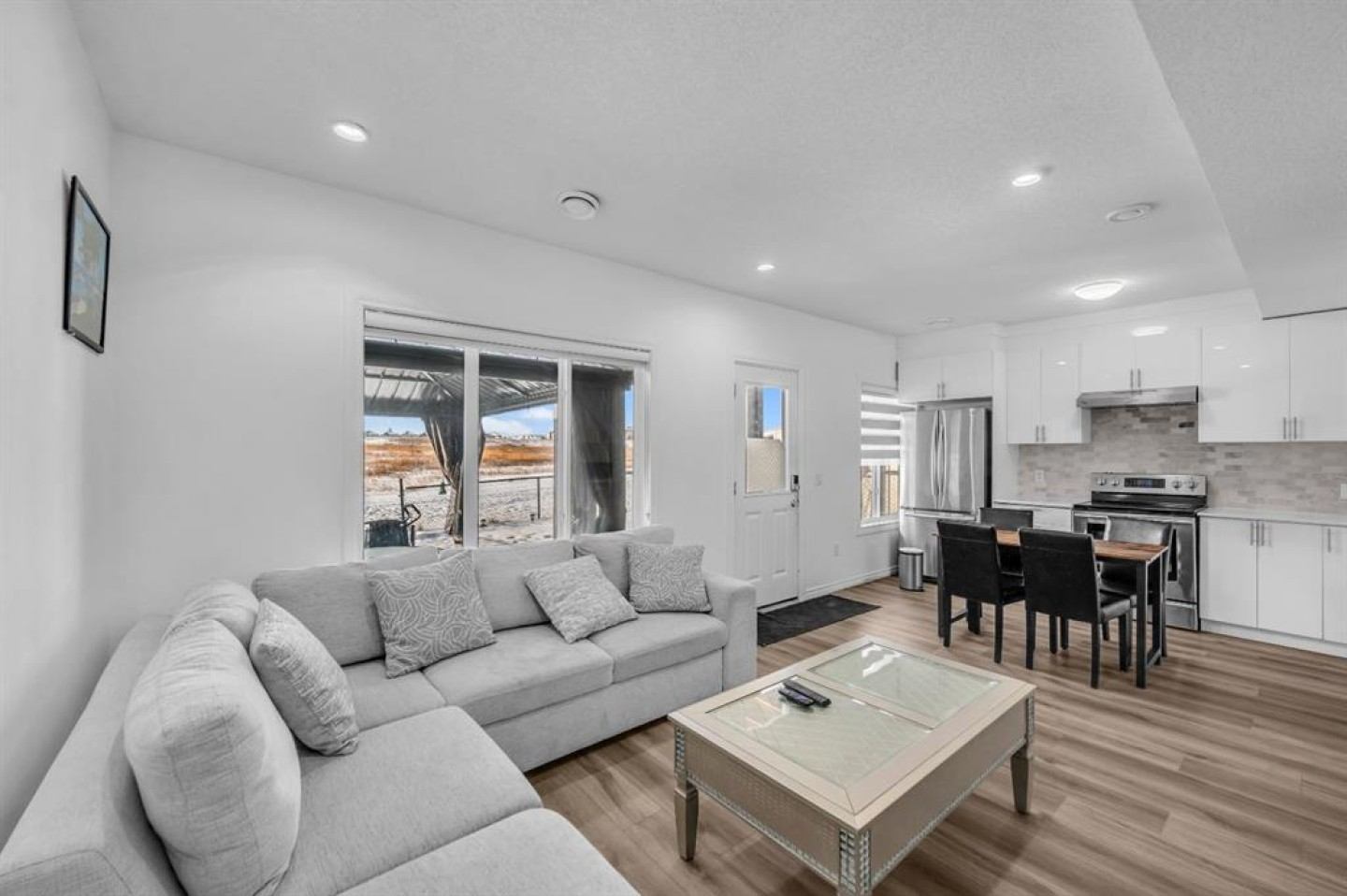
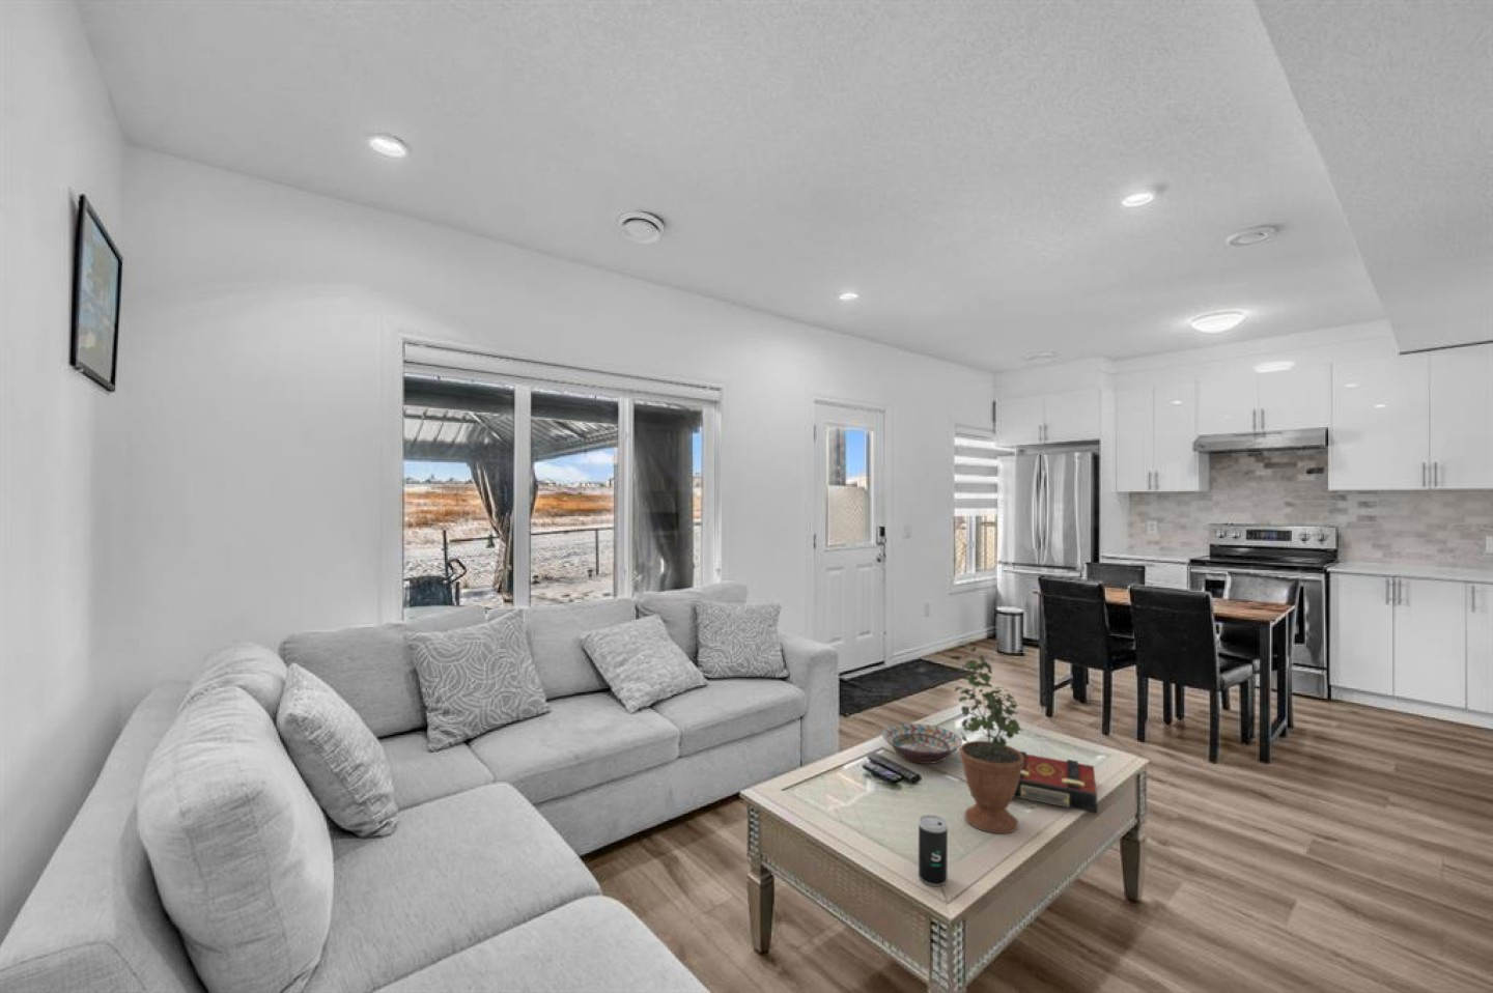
+ decorative bowl [881,723,963,765]
+ book [1013,749,1098,815]
+ potted plant [949,643,1024,835]
+ beverage can [918,813,949,888]
